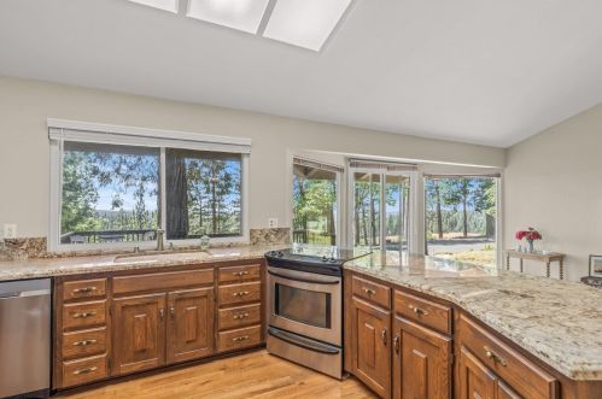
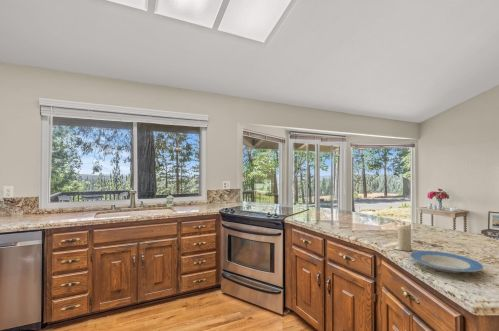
+ candle [394,221,412,252]
+ plate [409,250,485,274]
